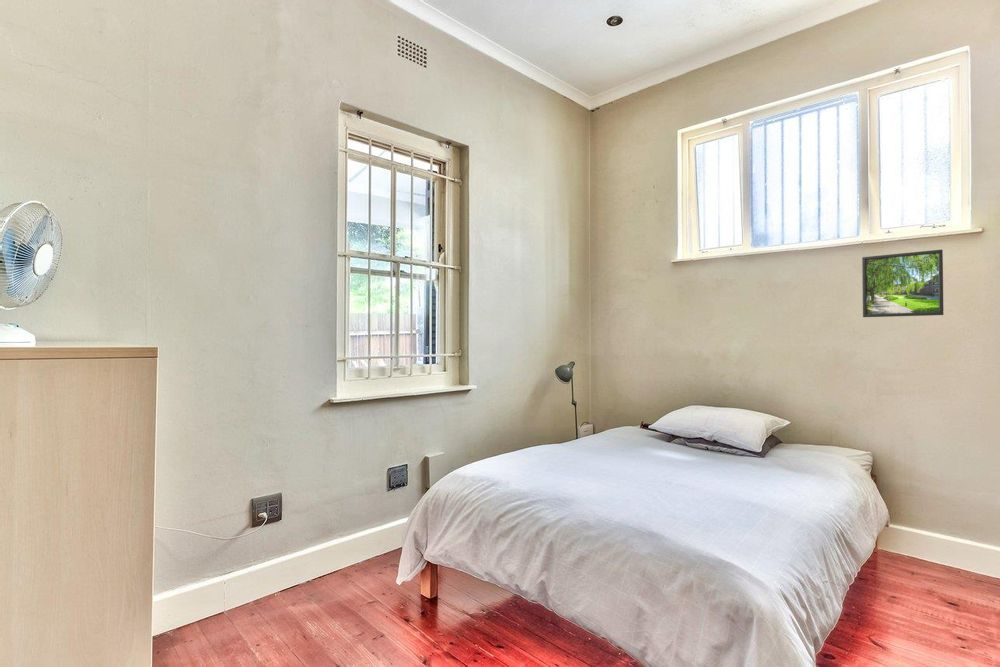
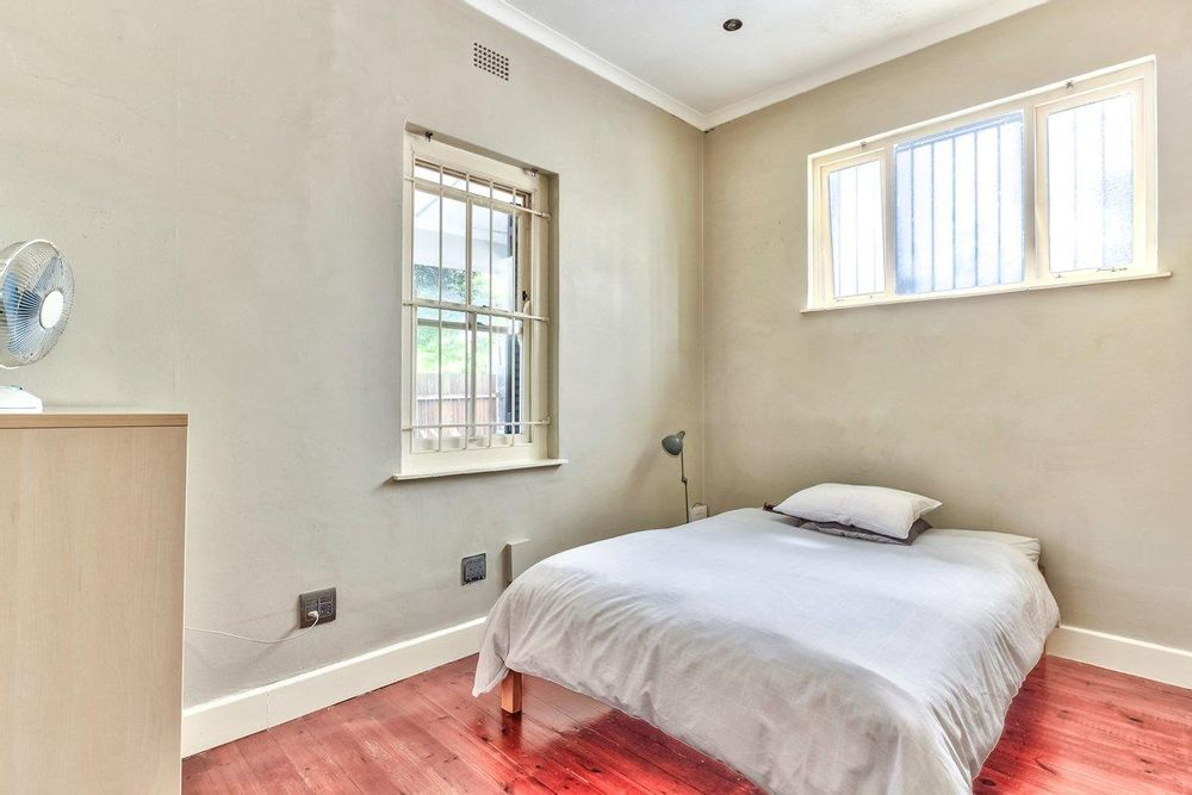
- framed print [861,248,945,318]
